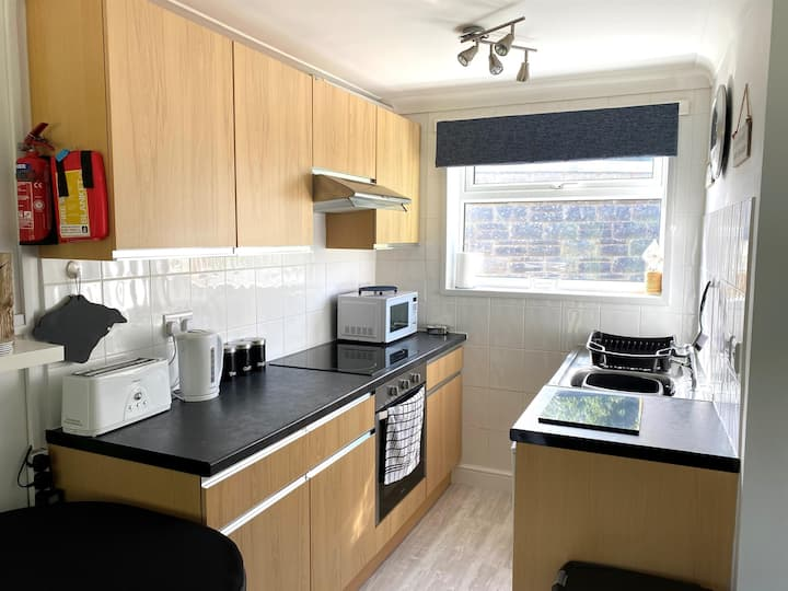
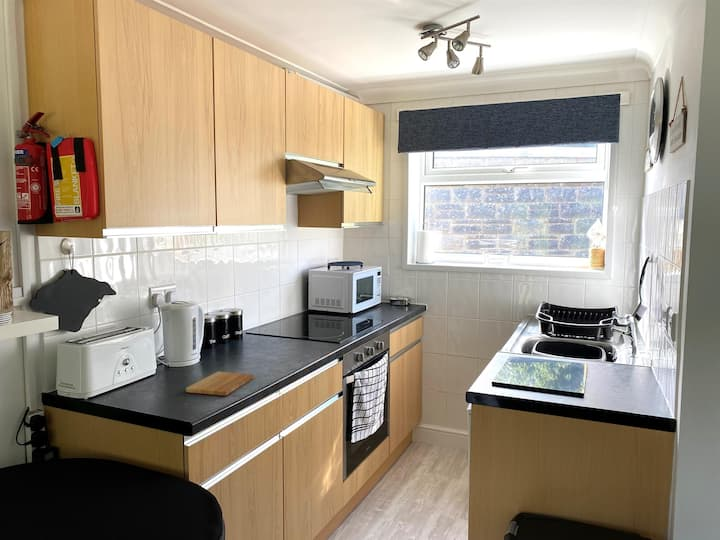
+ cutting board [185,371,255,397]
